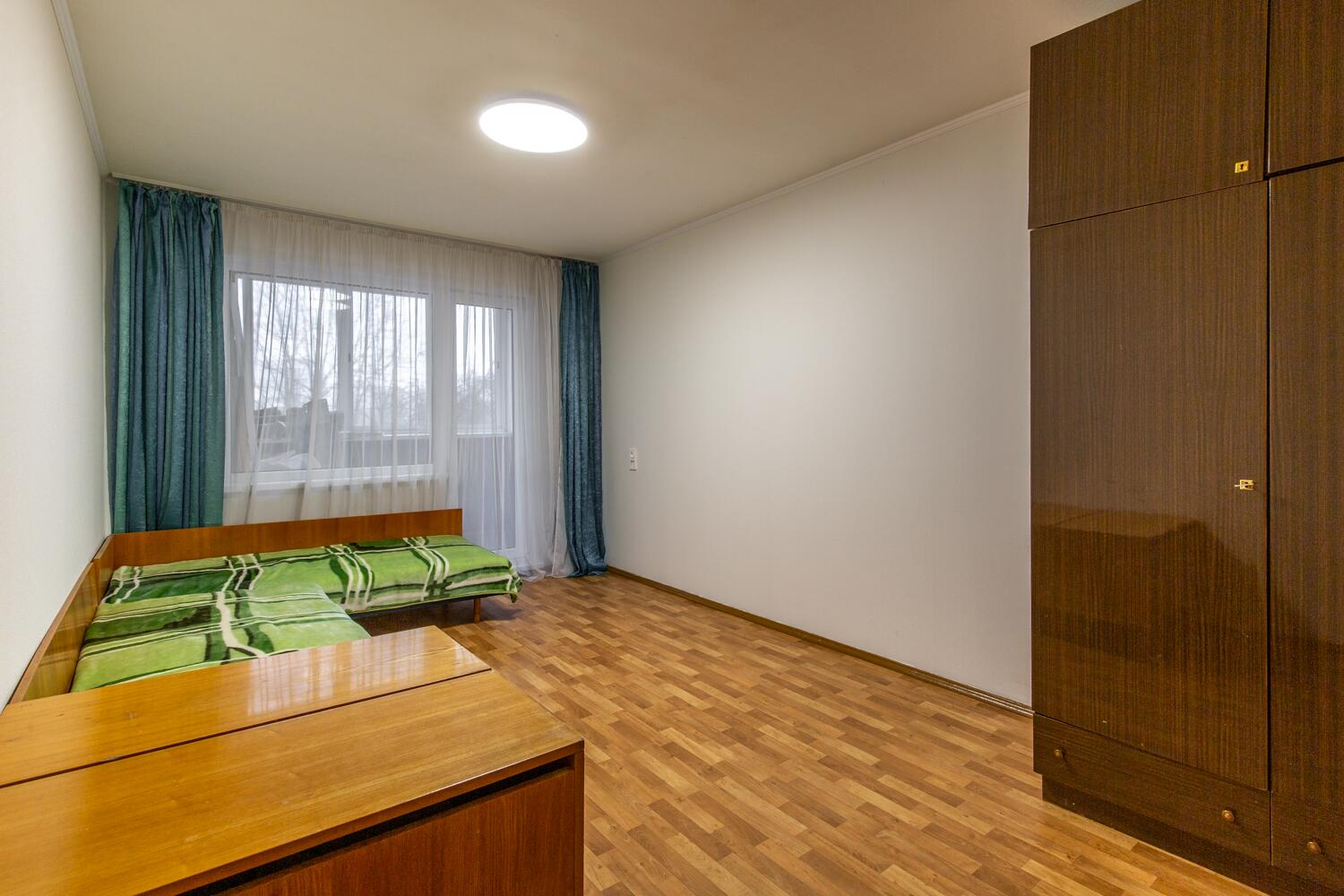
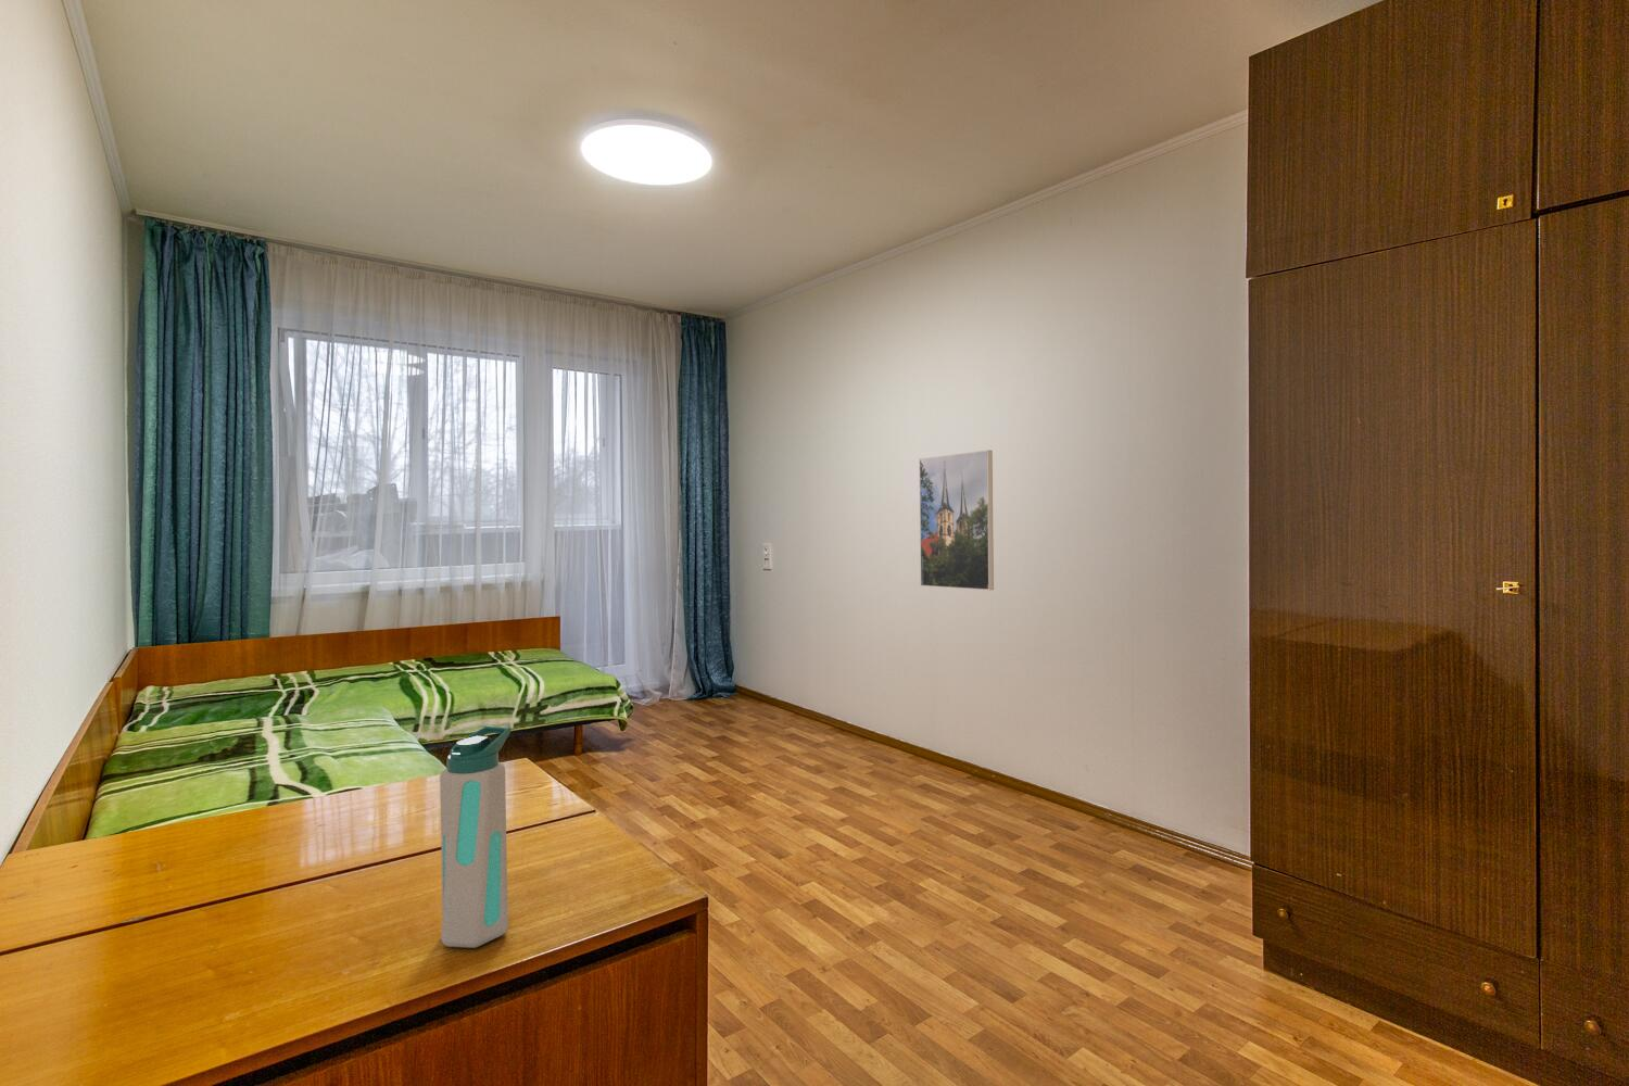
+ water bottle [439,725,513,949]
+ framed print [918,450,995,590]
